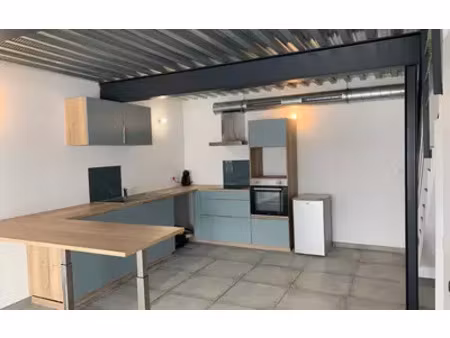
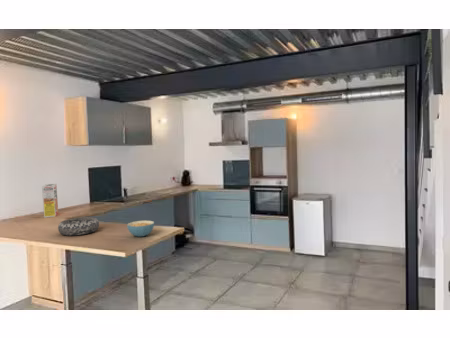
+ decorative bowl [57,216,100,236]
+ cereal box [41,183,59,218]
+ cereal bowl [126,220,155,238]
